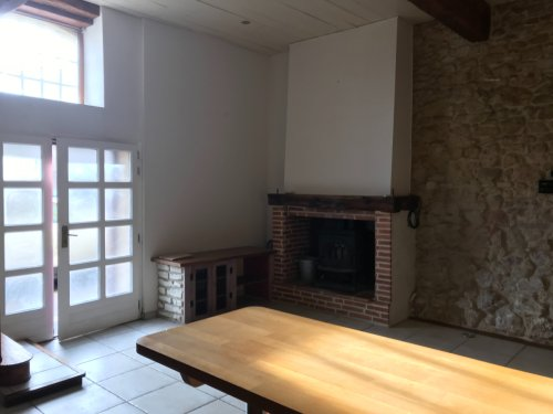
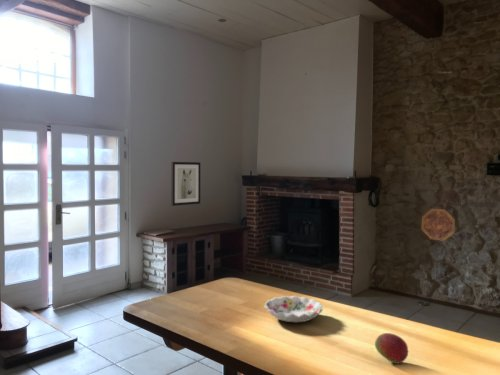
+ wall art [170,161,201,207]
+ decorative bowl [264,295,324,323]
+ fruit [374,332,410,365]
+ decorative platter [421,208,456,242]
